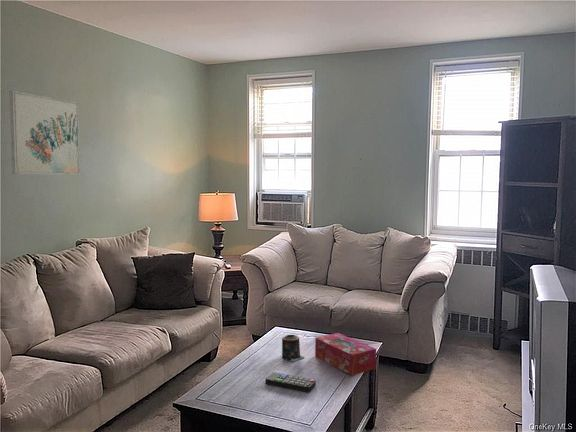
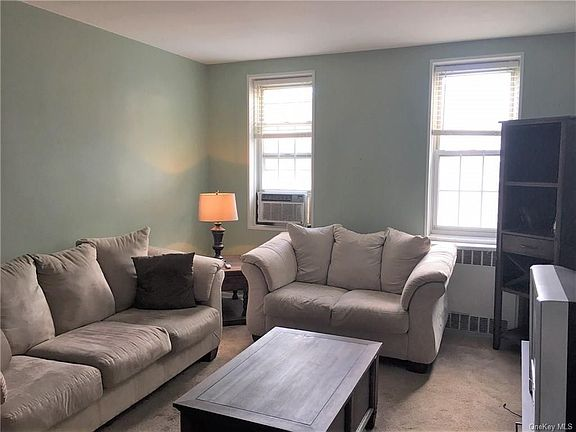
- remote control [265,371,317,393]
- tissue box [314,332,377,376]
- candle [281,334,304,362]
- wall art [8,90,81,176]
